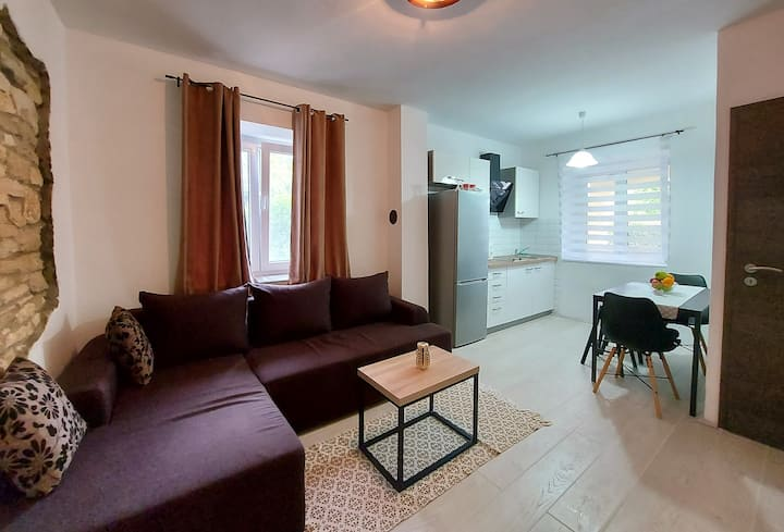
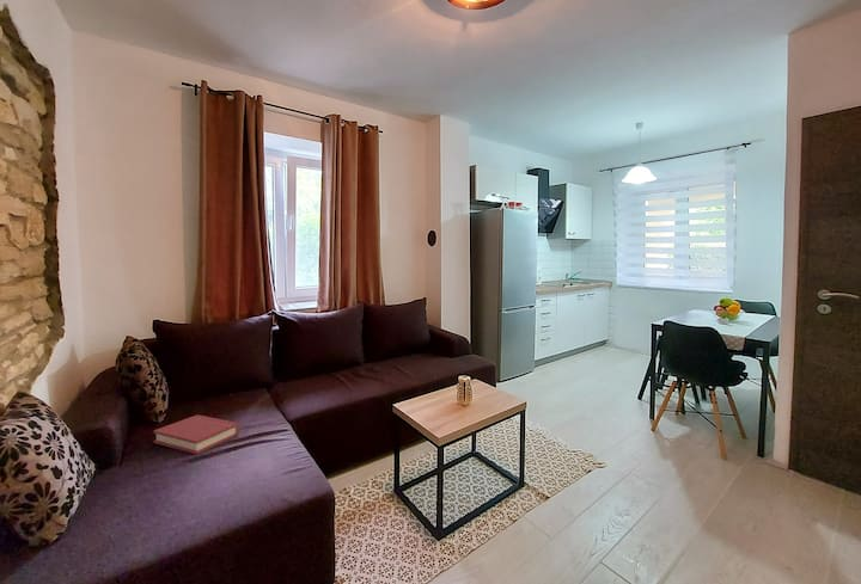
+ hardback book [153,413,240,455]
